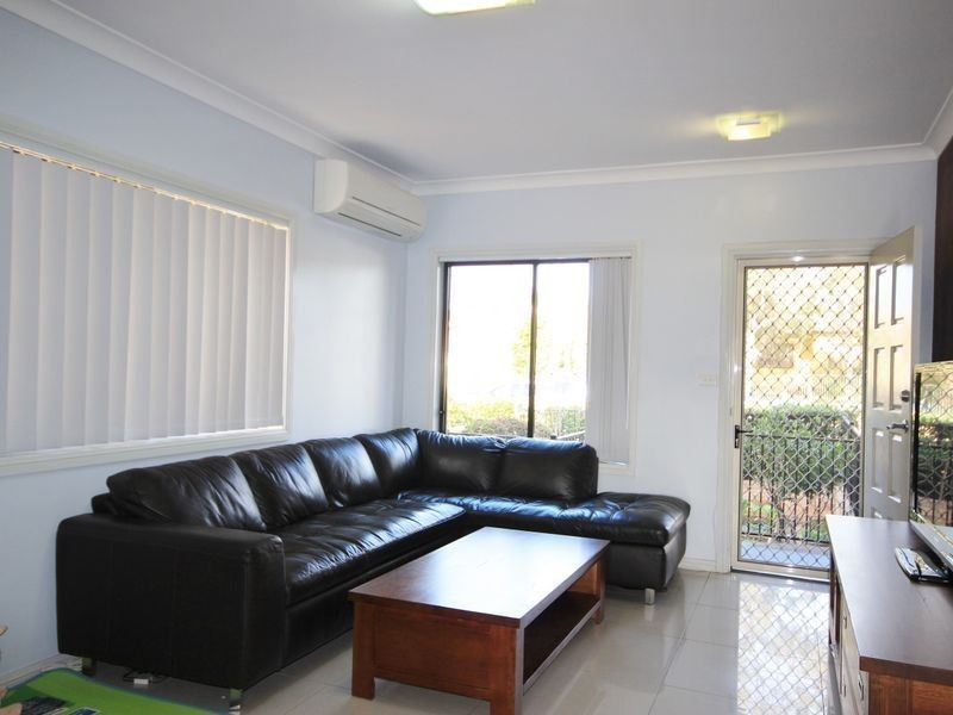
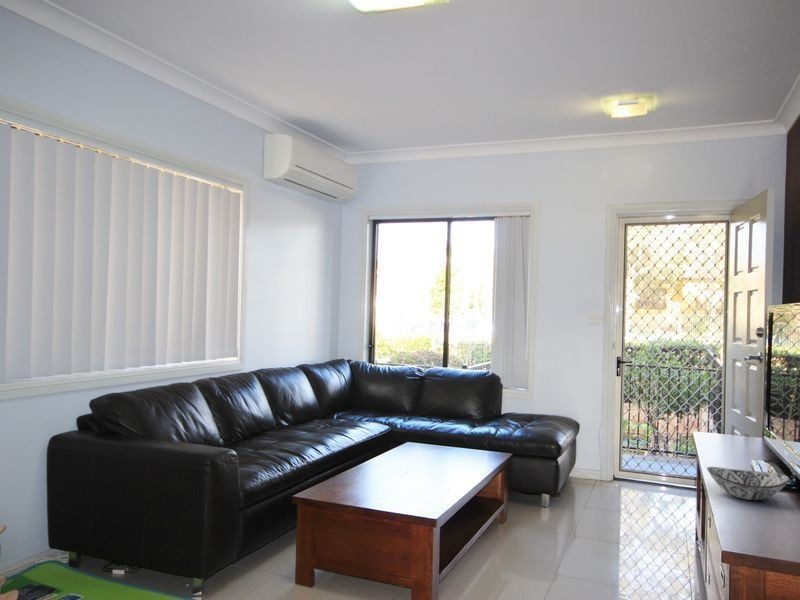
+ decorative bowl [706,466,791,501]
